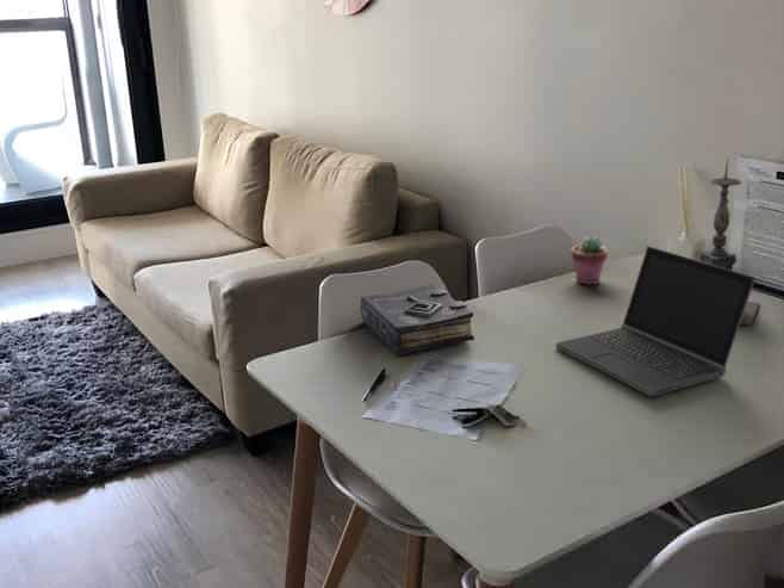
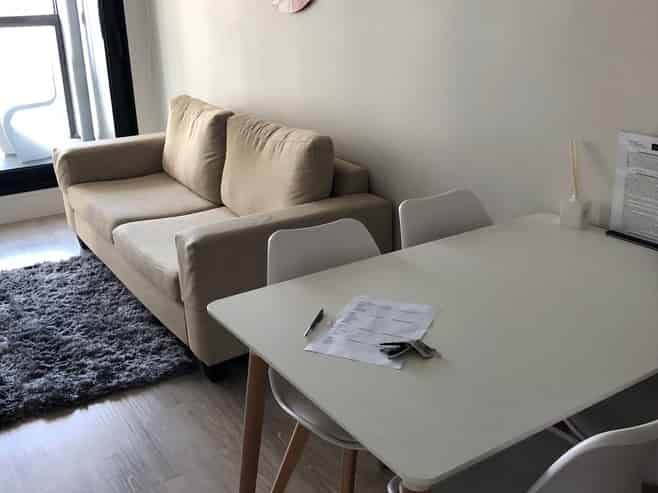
- potted succulent [570,235,609,286]
- candle holder [698,156,760,327]
- laptop computer [555,245,757,397]
- book [359,283,475,357]
